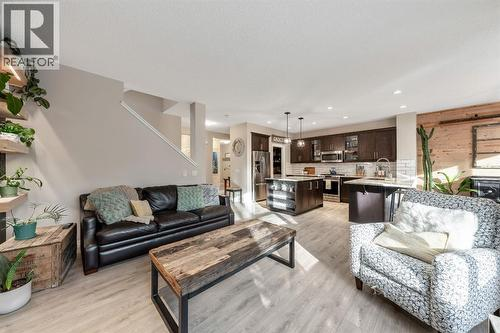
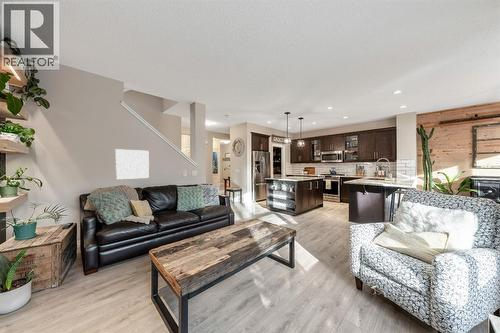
+ wall art [114,148,150,181]
